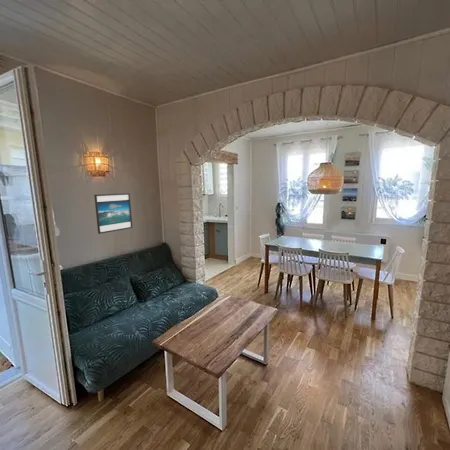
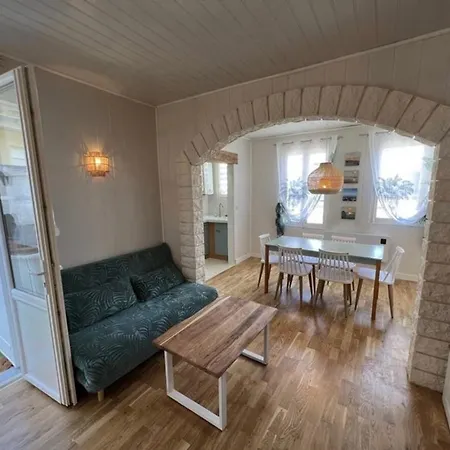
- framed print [93,192,133,235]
